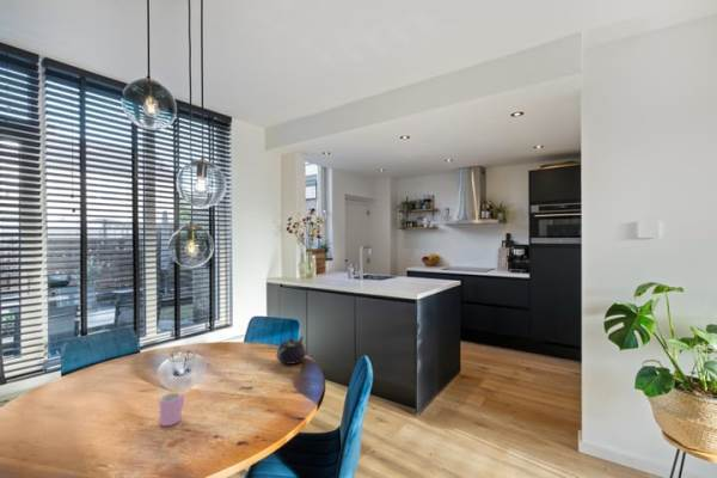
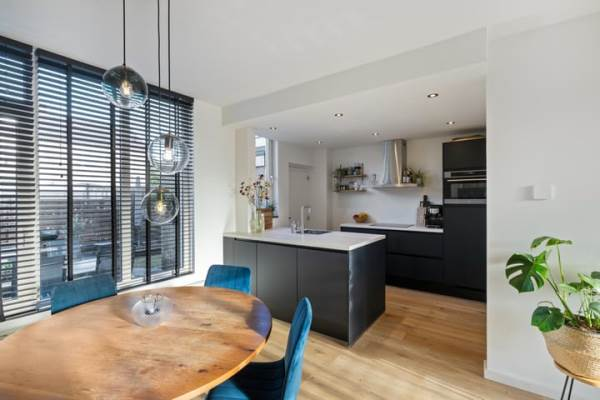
- cup [159,392,185,427]
- teapot [276,335,307,366]
